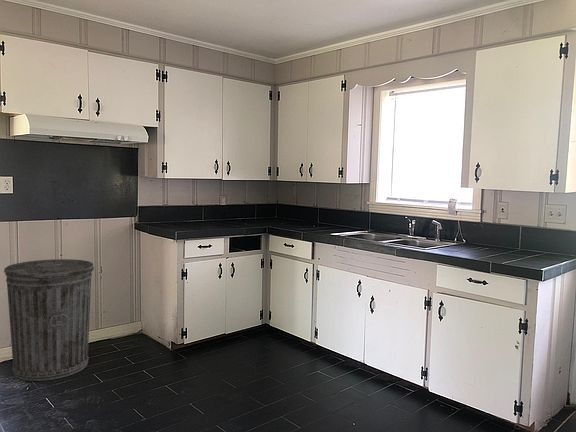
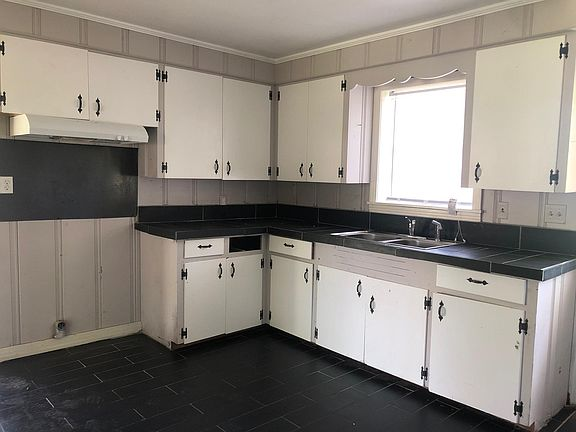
- trash can [3,258,95,382]
